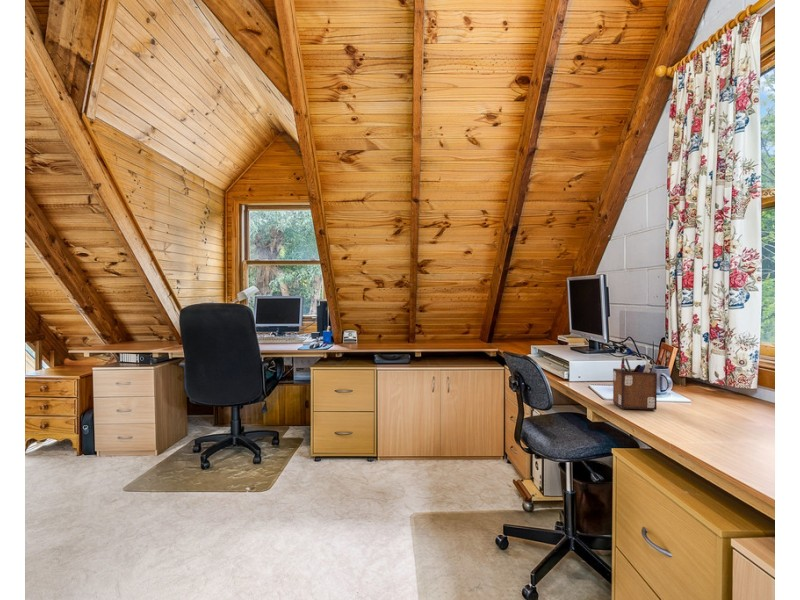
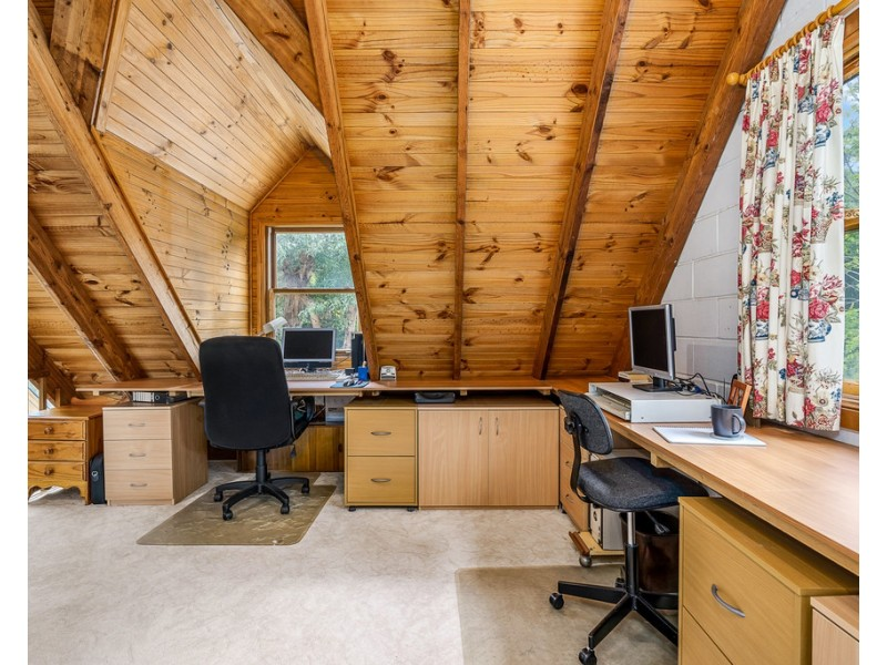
- desk organizer [612,356,658,411]
